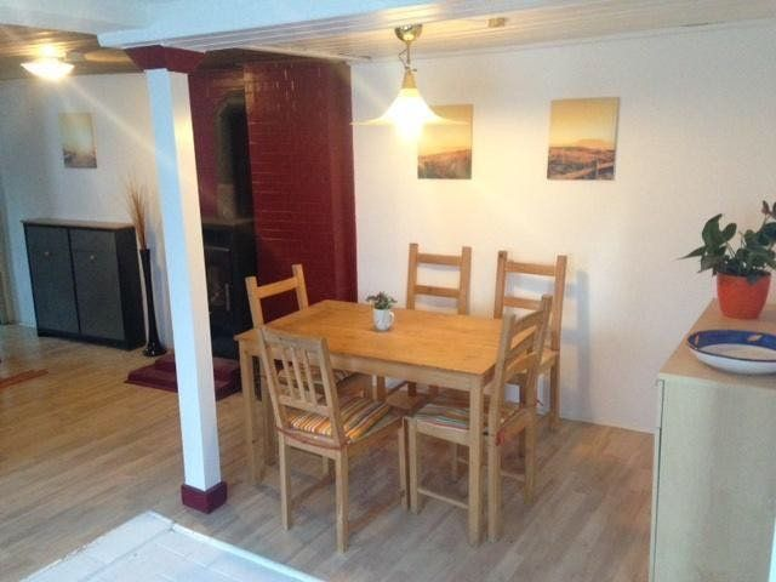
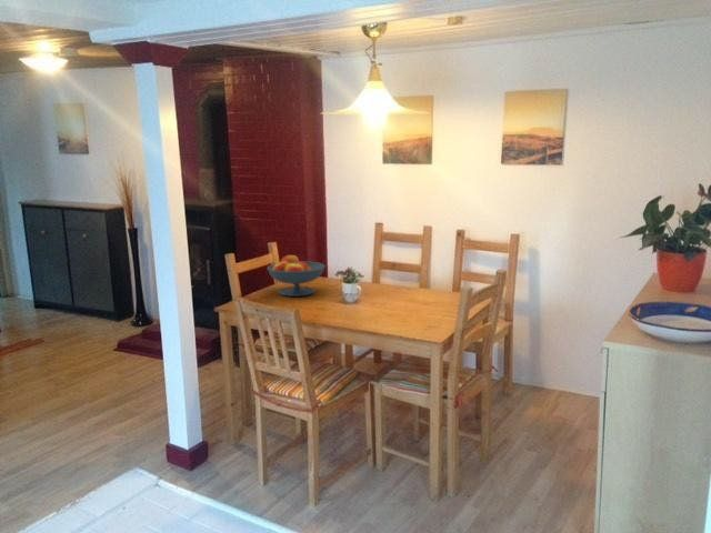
+ fruit bowl [267,254,327,298]
